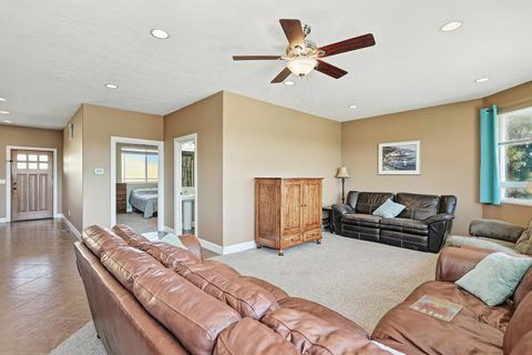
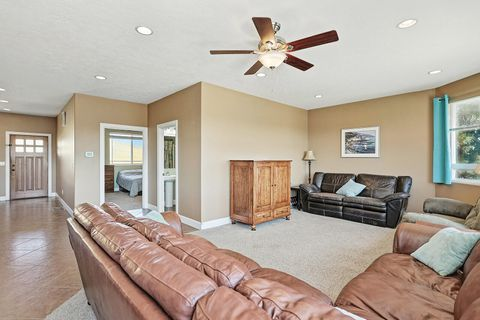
- magazine [408,294,464,323]
